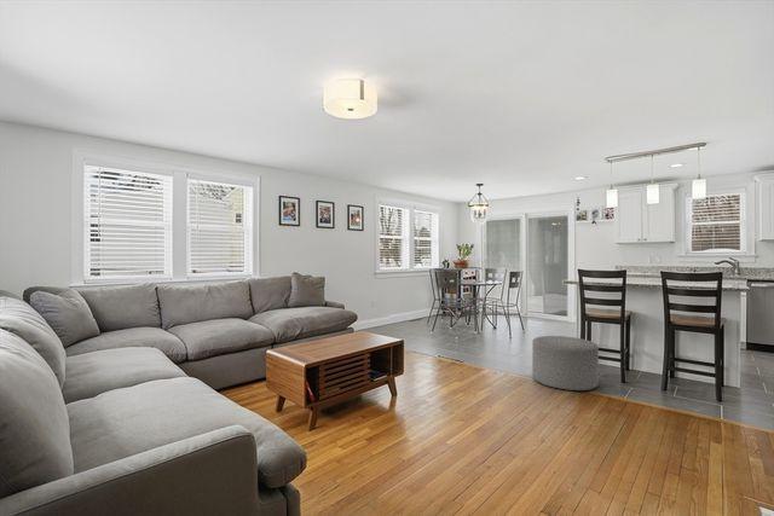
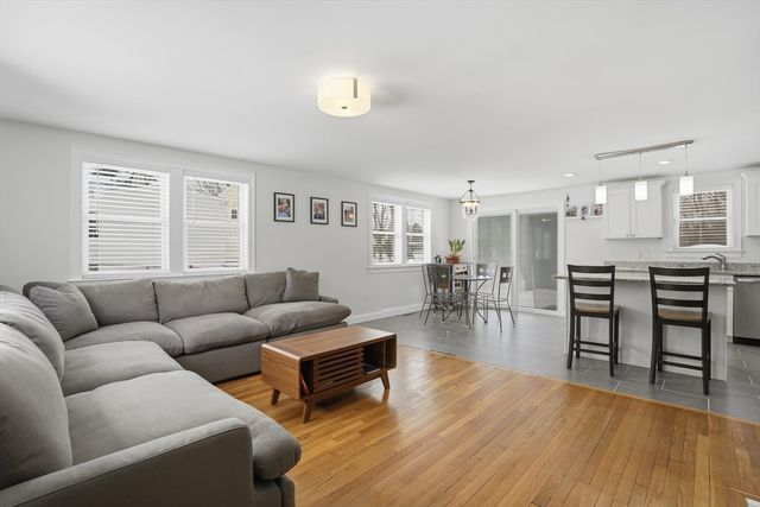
- pouf [531,335,600,392]
